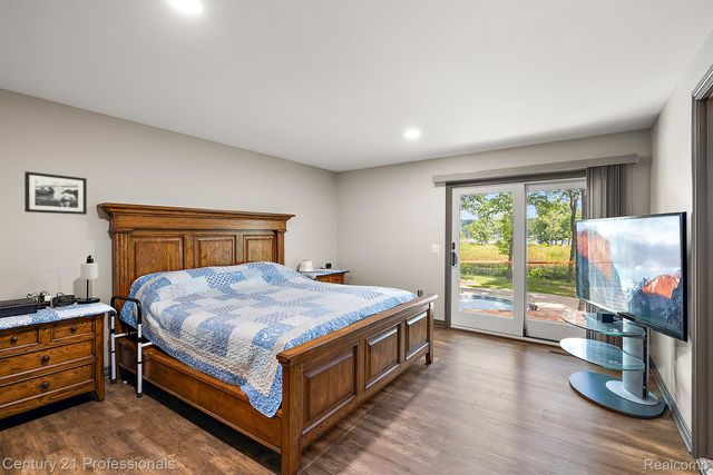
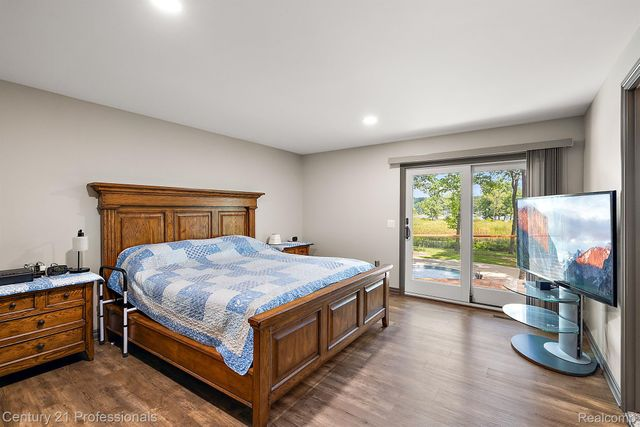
- picture frame [23,170,88,216]
